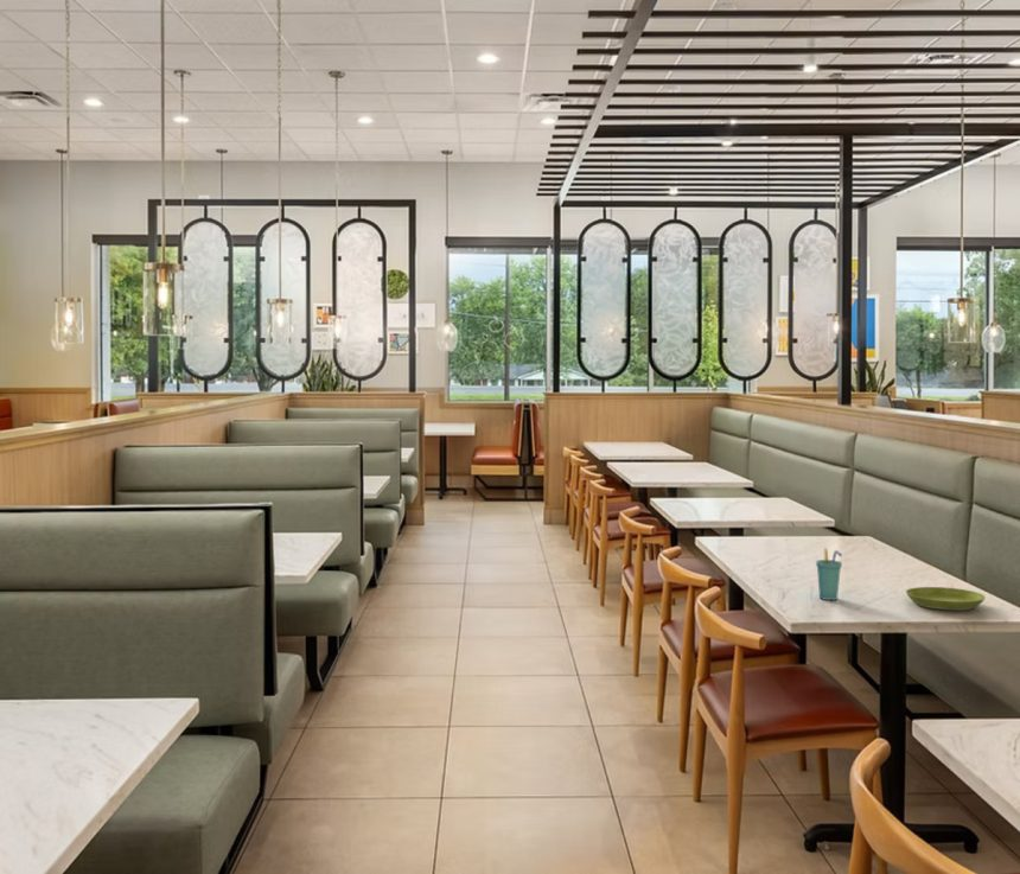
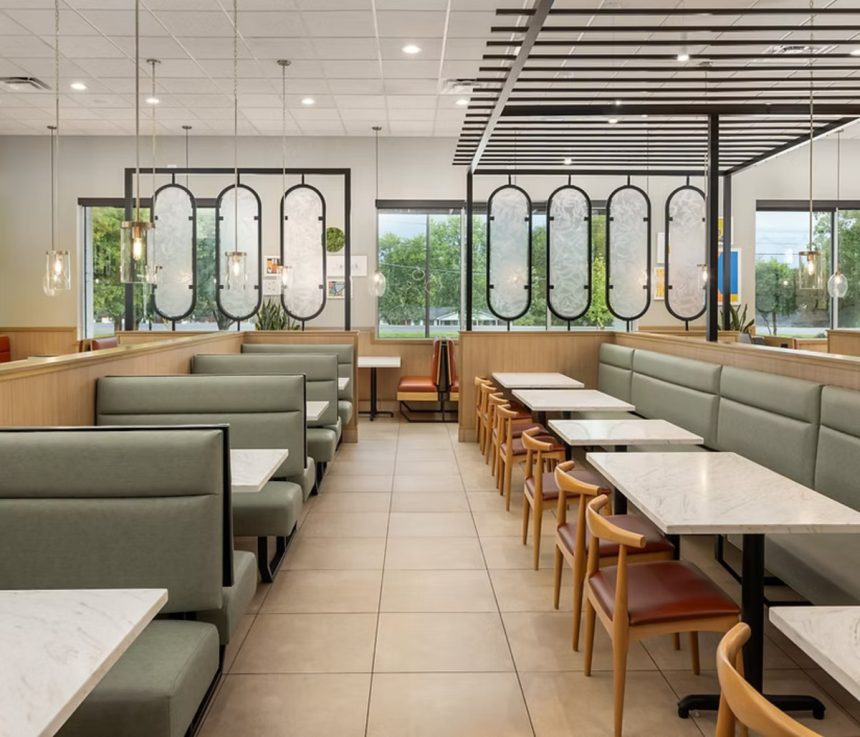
- cup [815,547,843,601]
- saucer [905,586,987,612]
